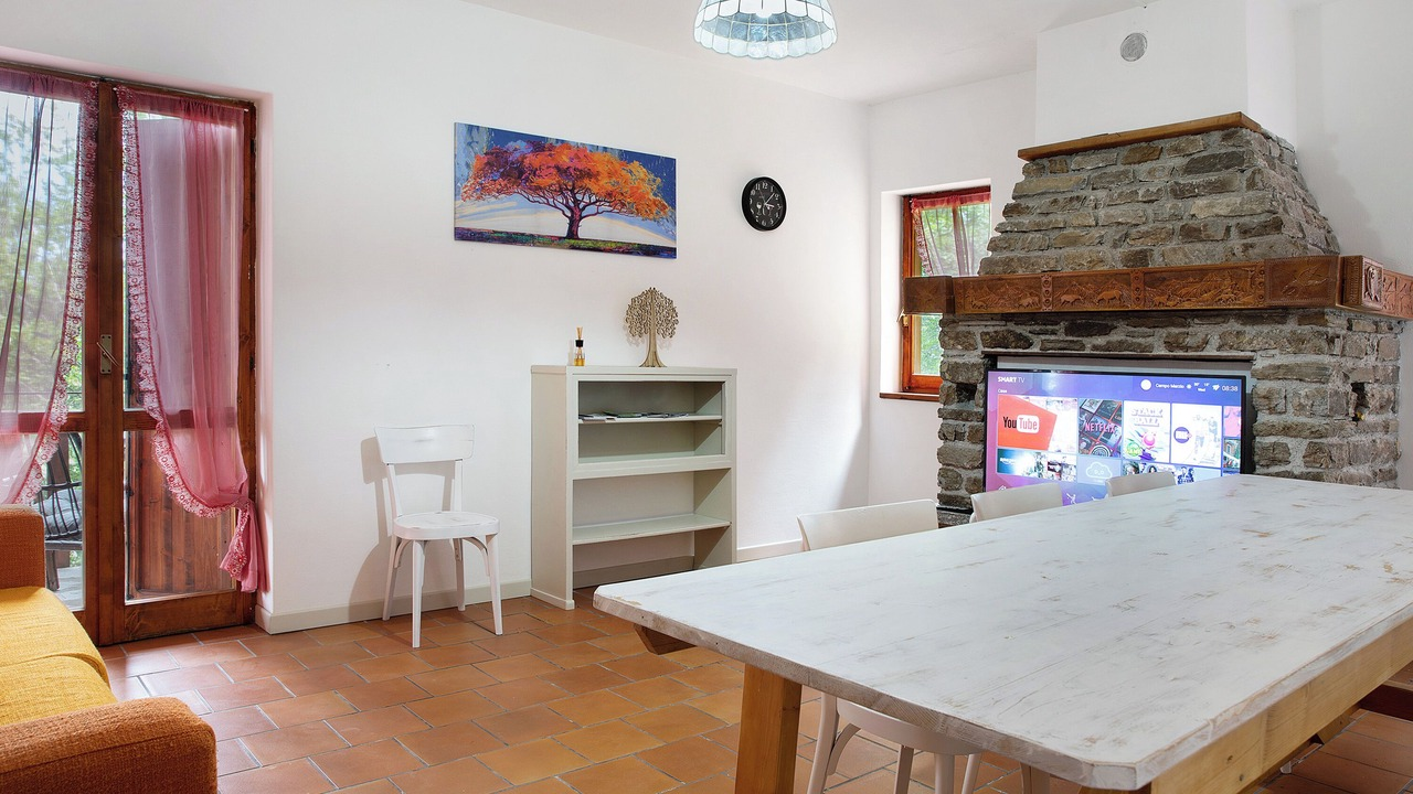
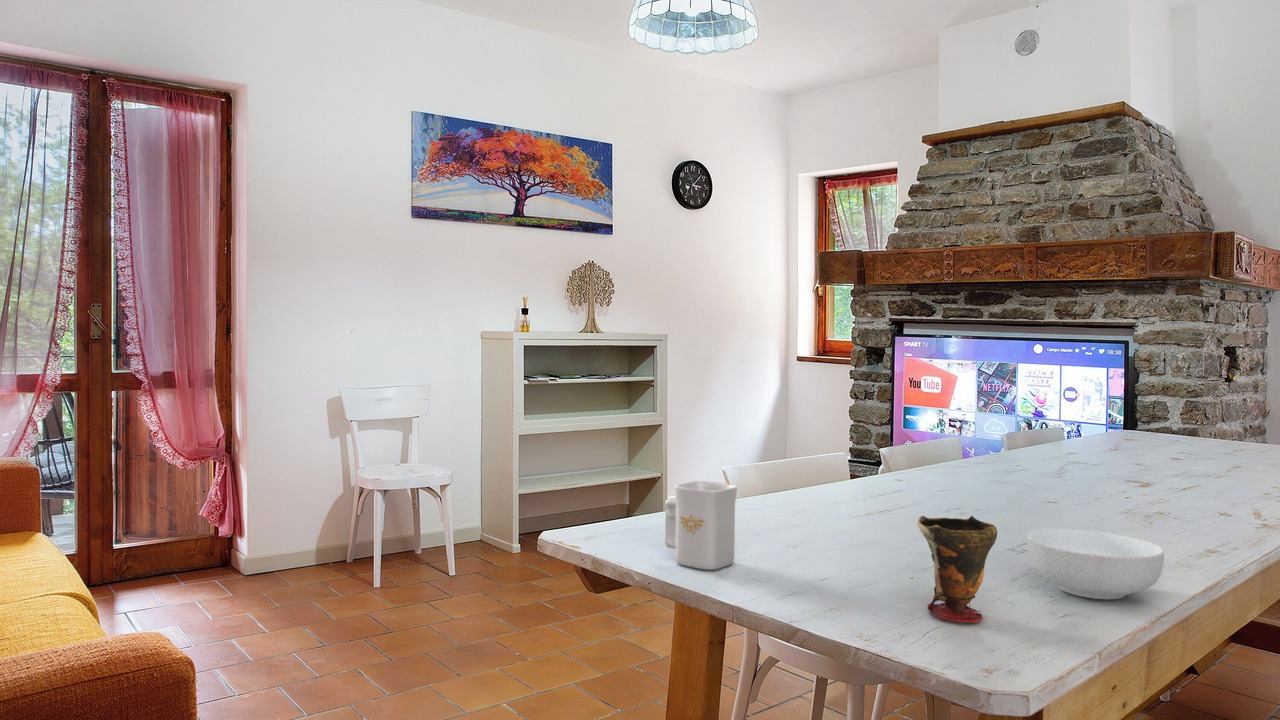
+ mug [664,480,738,571]
+ cereal bowl [1026,528,1165,600]
+ cup [916,515,998,624]
